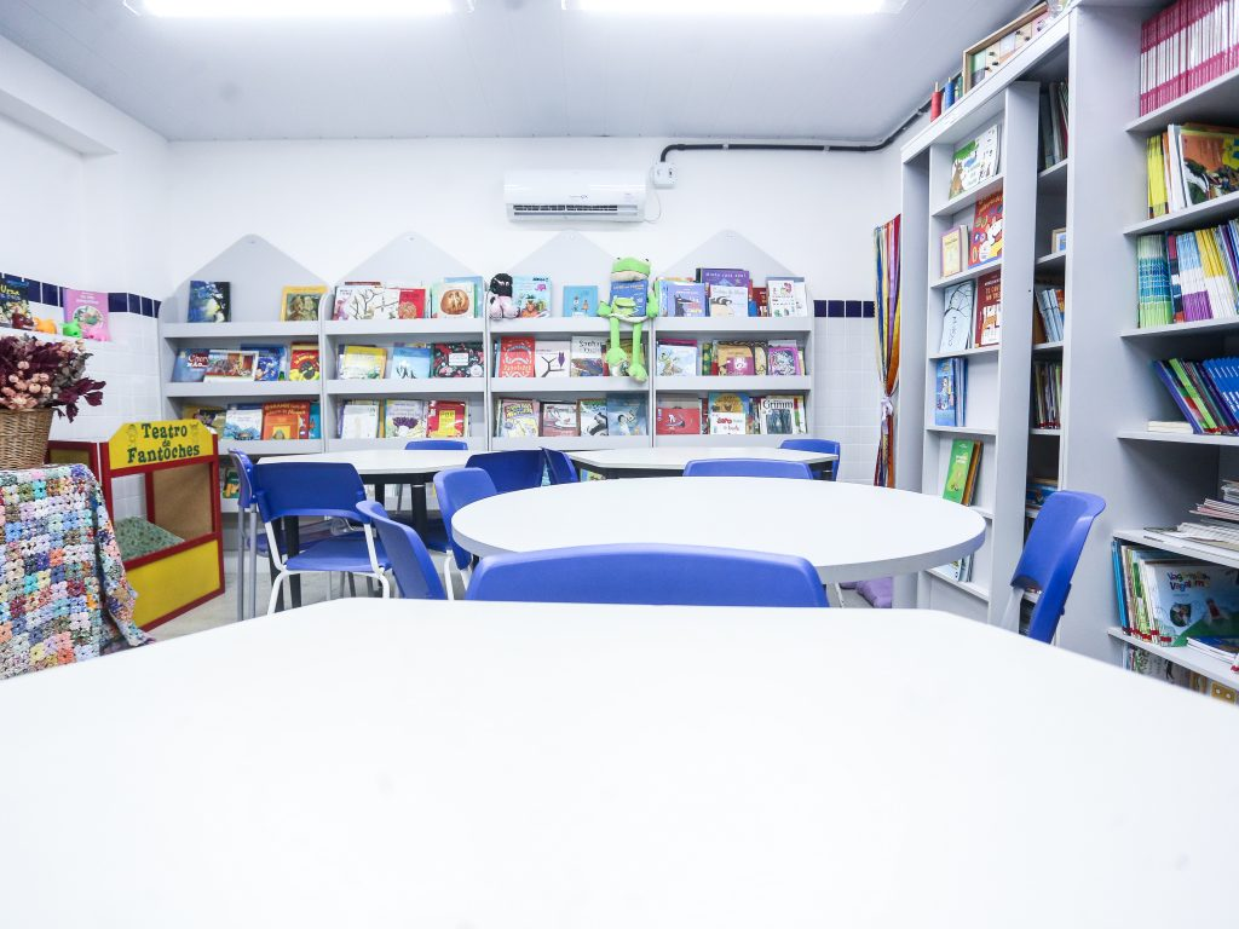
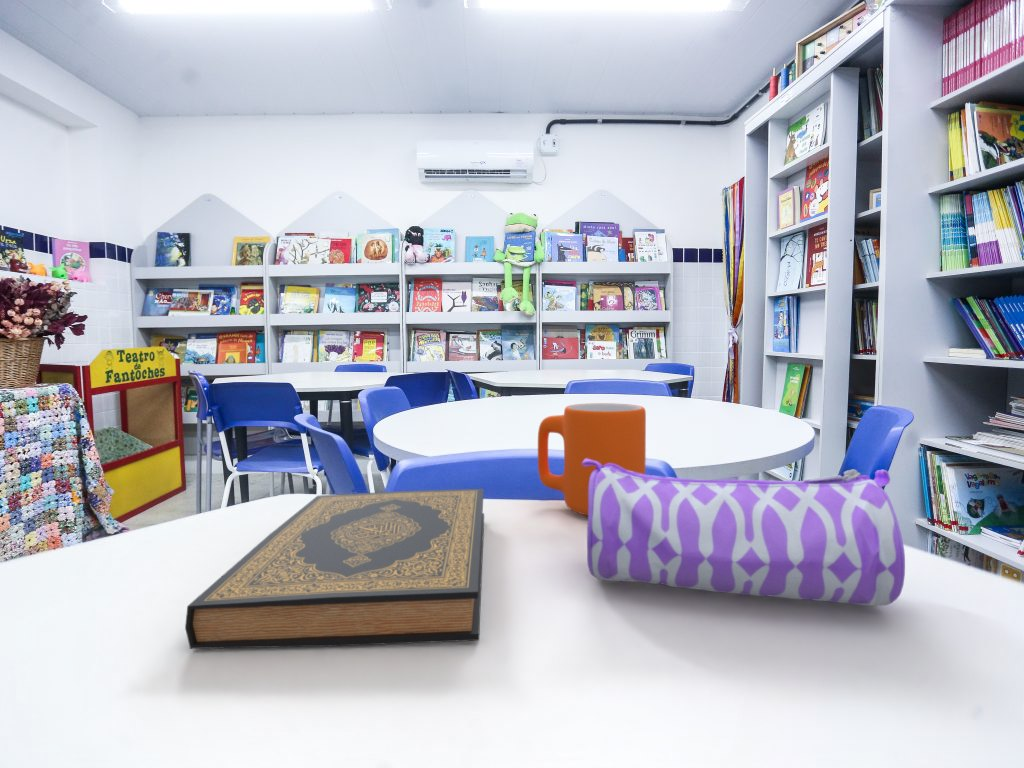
+ mug [537,402,647,516]
+ hardback book [184,488,485,650]
+ pencil case [582,459,906,607]
